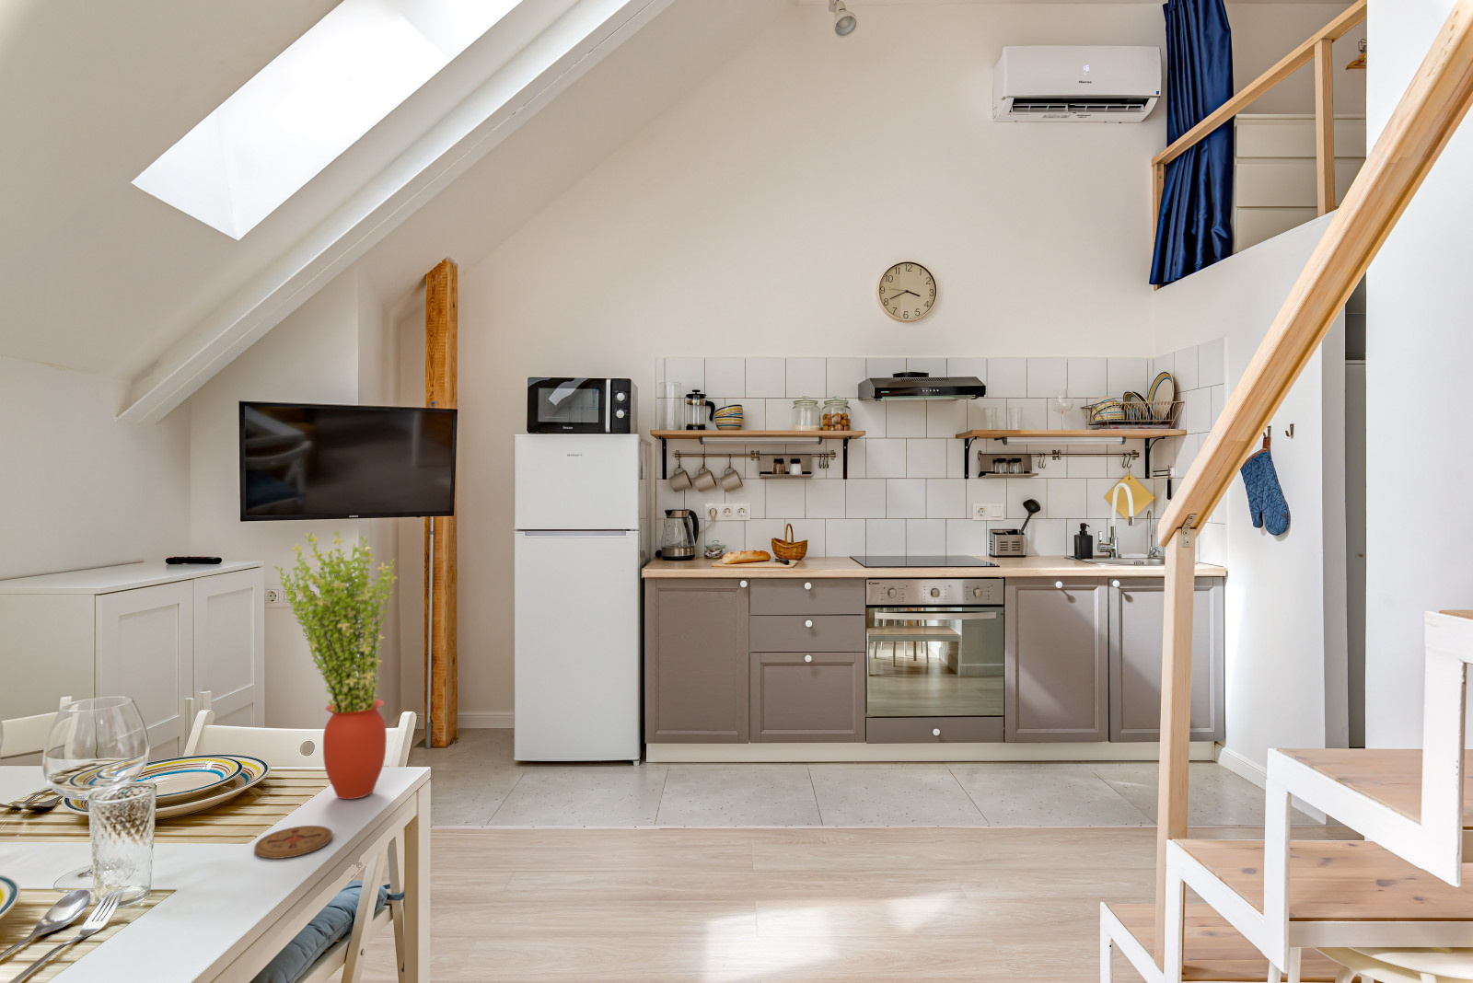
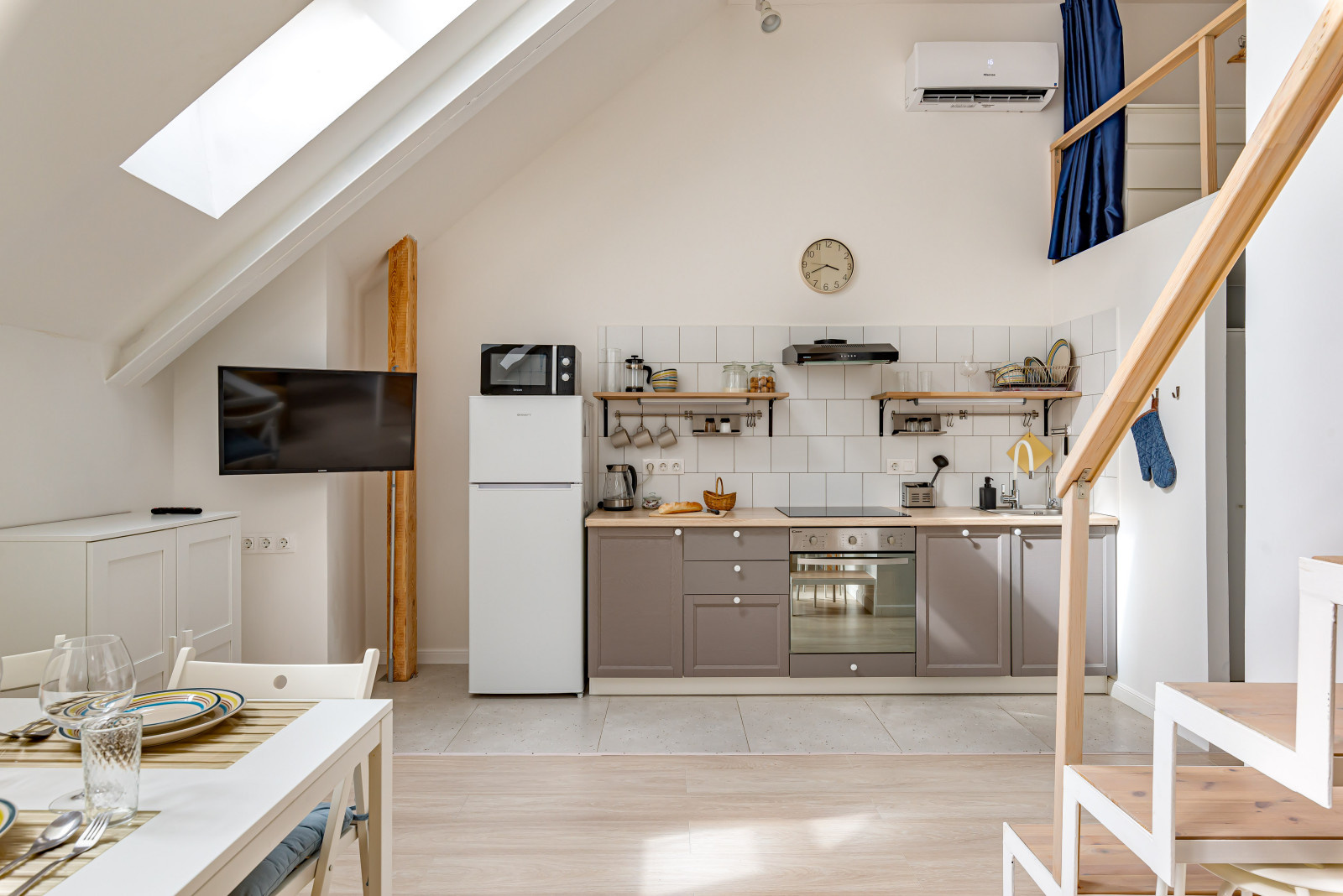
- potted plant [272,530,398,800]
- coaster [253,825,333,860]
